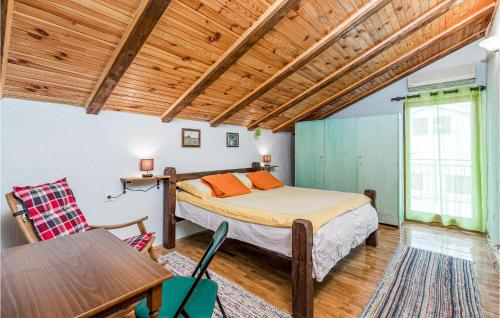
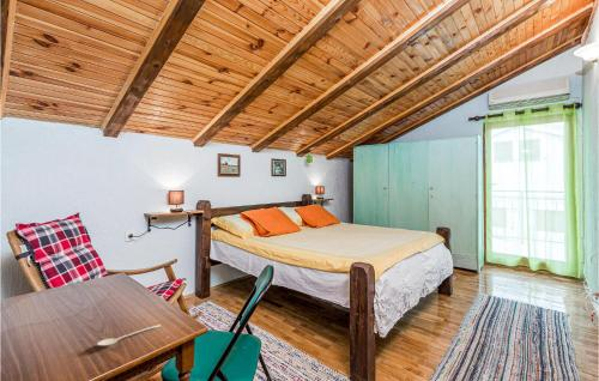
+ stirrer [96,323,162,346]
